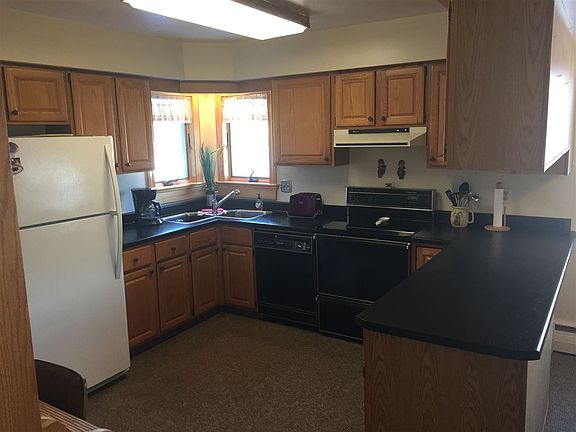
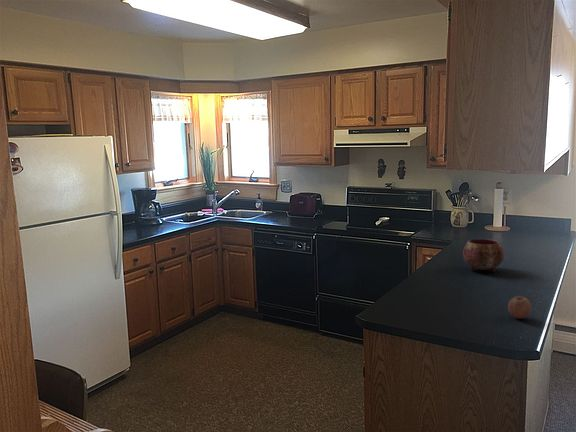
+ fruit [507,295,533,319]
+ bowl [462,238,505,273]
